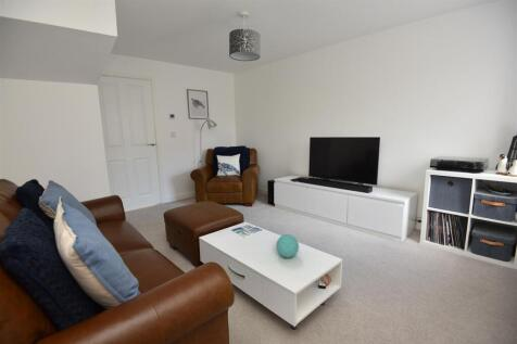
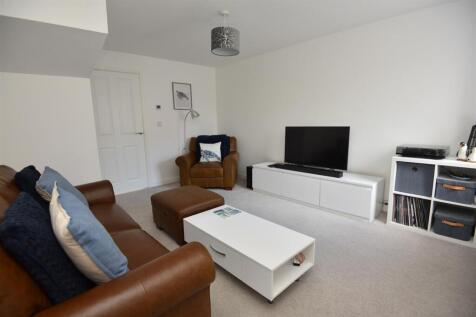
- decorative ball [275,233,300,258]
